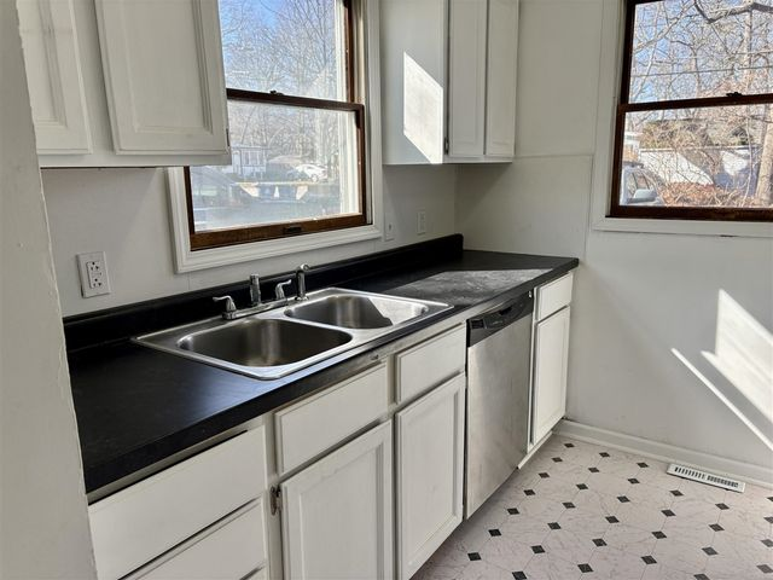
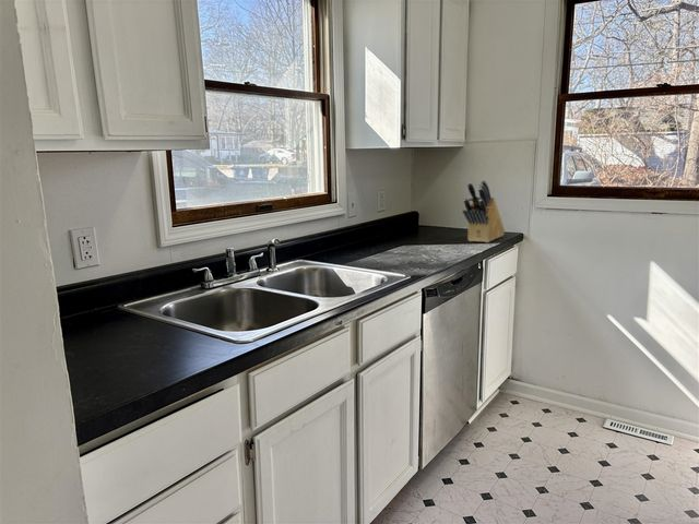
+ knife block [462,179,506,243]
